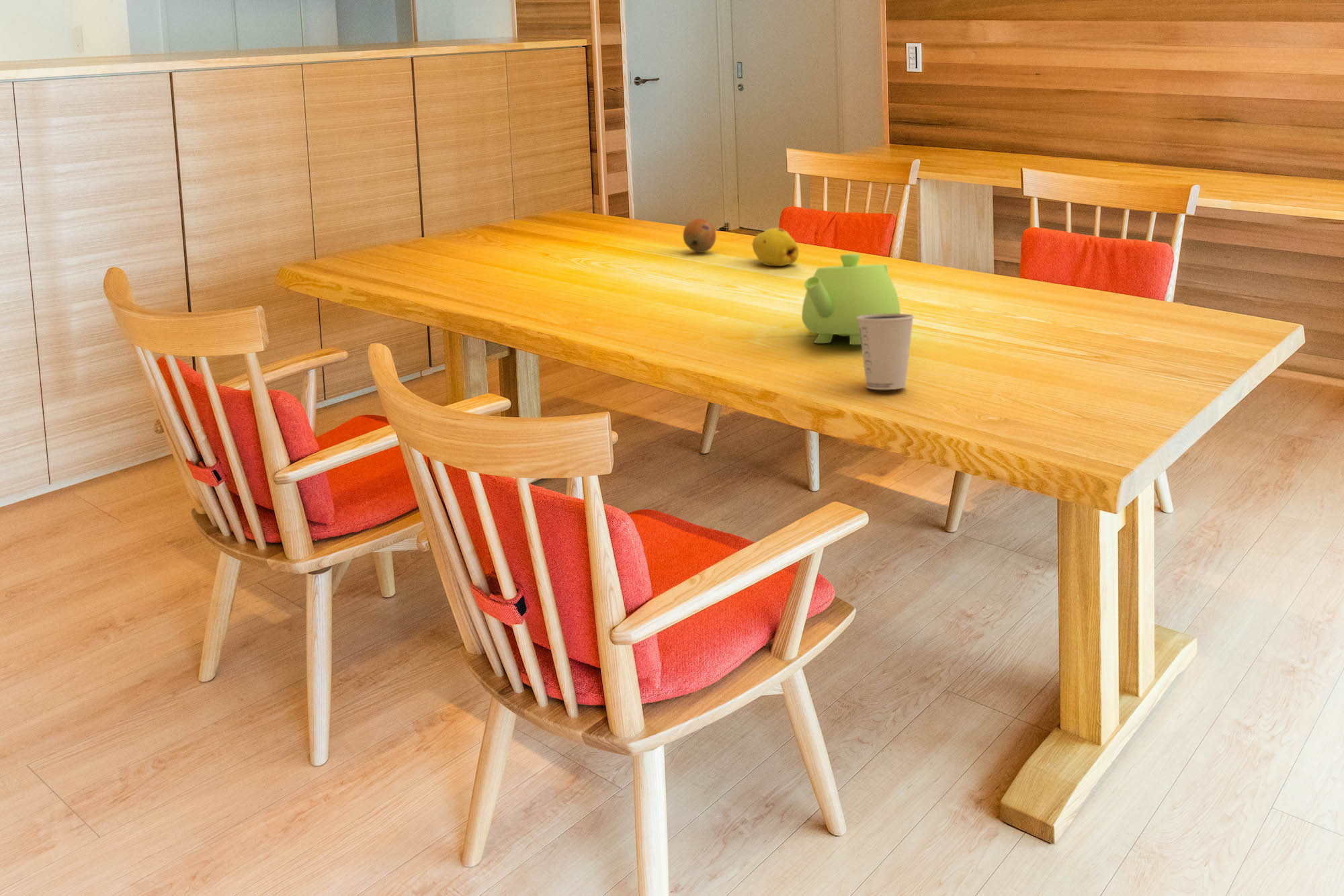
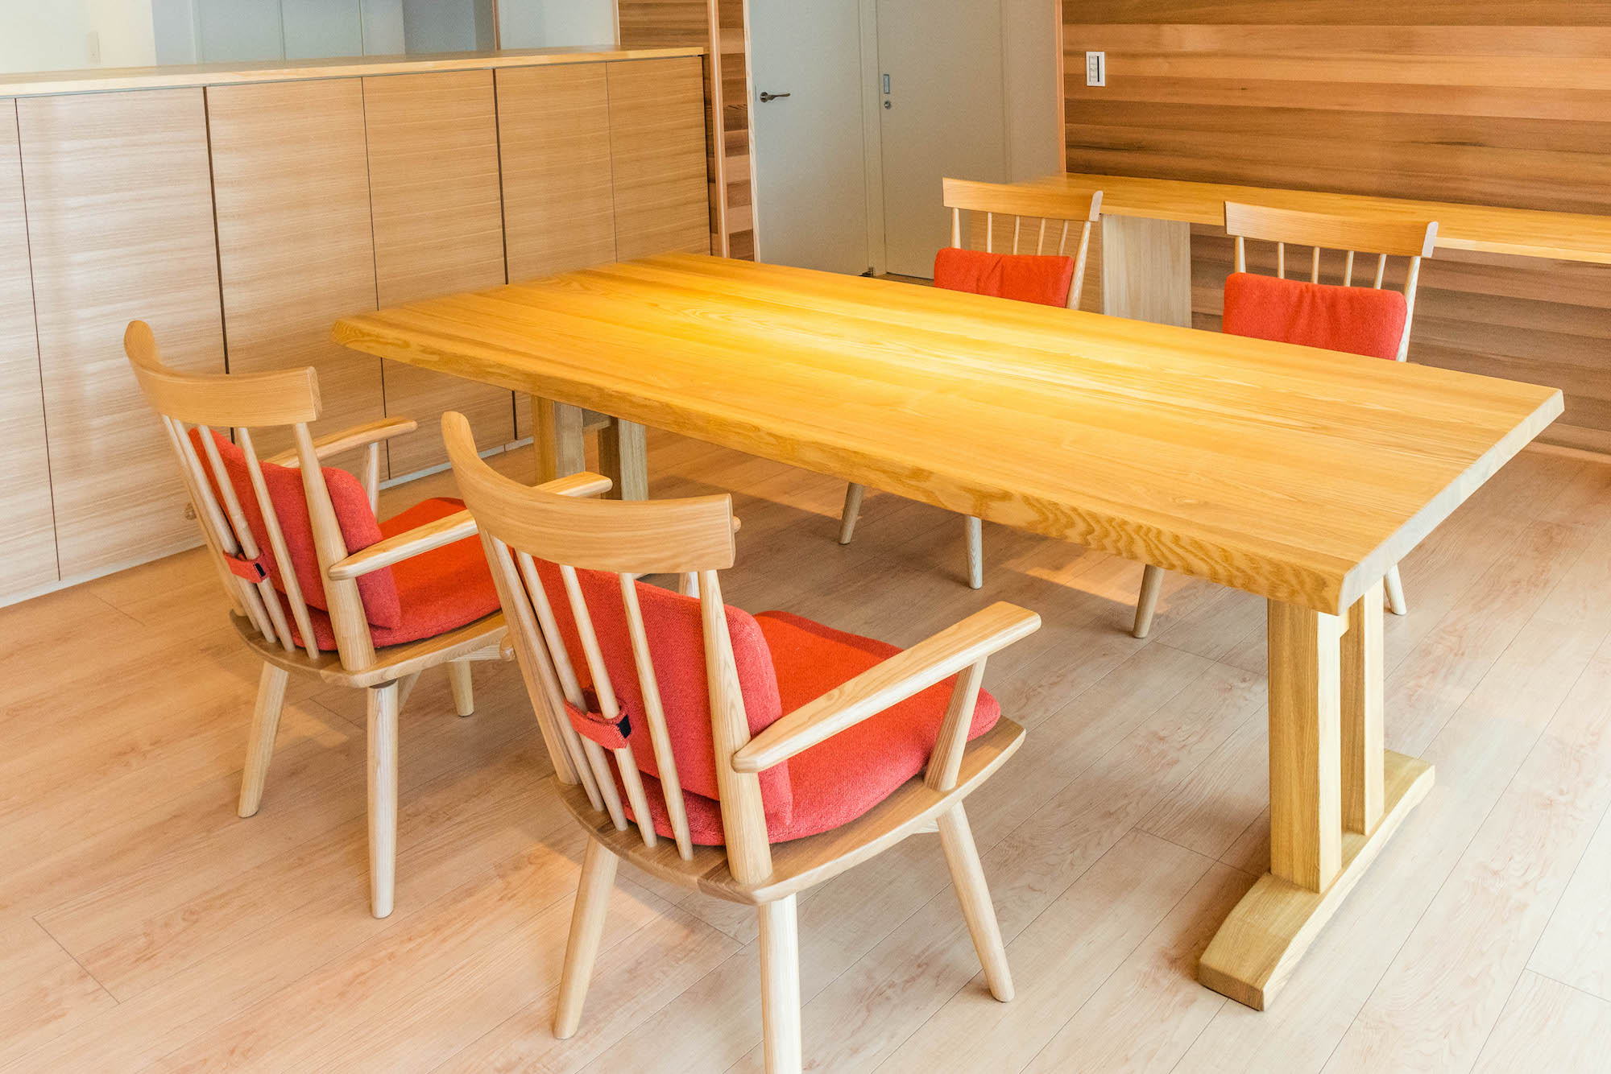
- dixie cup [857,313,915,390]
- fruit [751,227,800,267]
- fruit [682,218,717,253]
- teapot [801,253,901,345]
